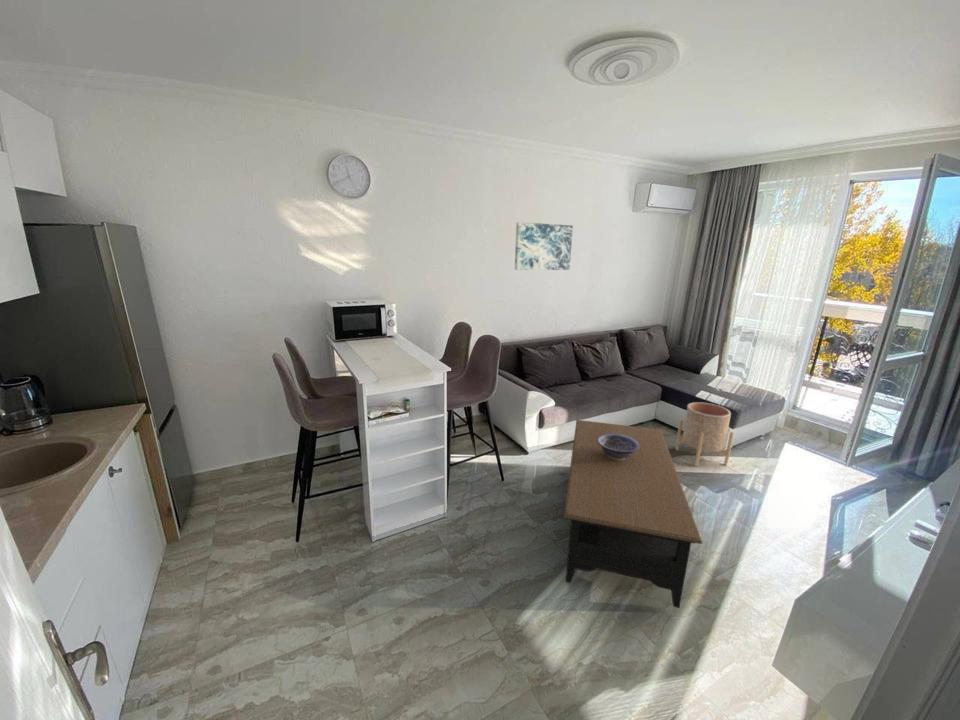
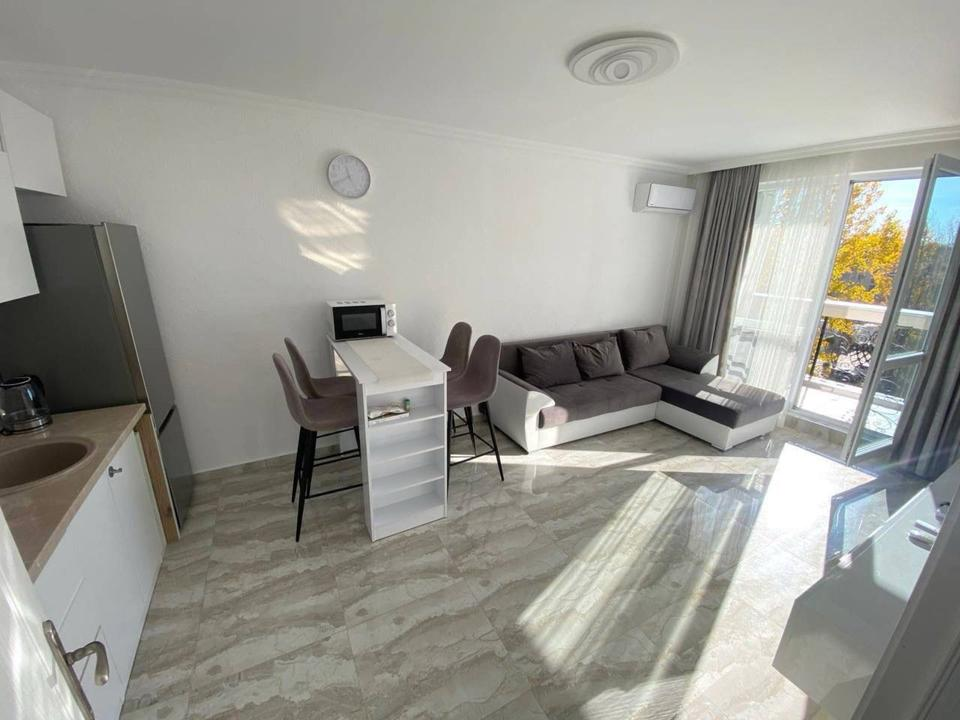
- coffee table [563,419,703,609]
- decorative bowl [597,433,640,460]
- wall art [514,221,574,271]
- planter [674,401,735,467]
